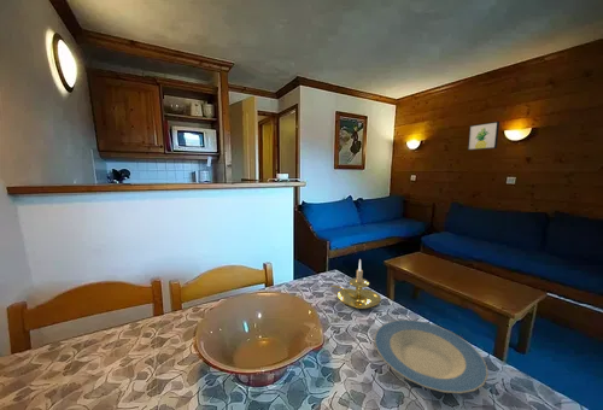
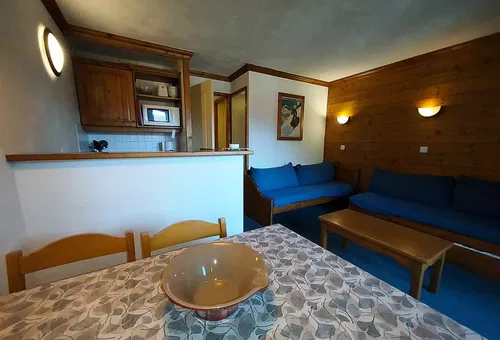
- wall art [467,121,500,152]
- plate [373,318,490,394]
- candle holder [329,258,382,310]
